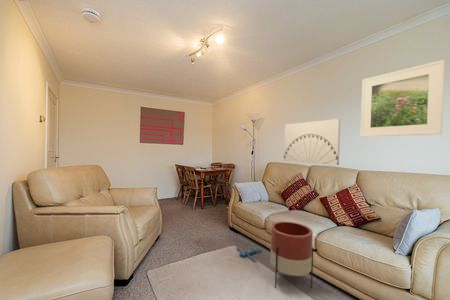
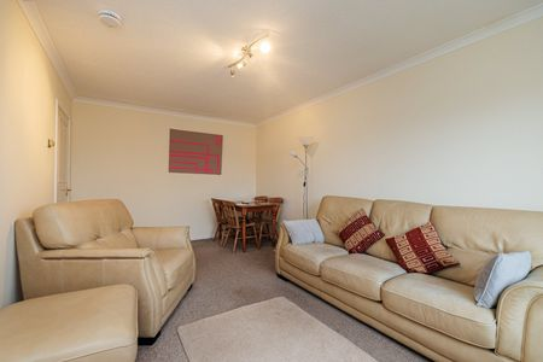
- plush toy [235,245,263,263]
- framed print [360,59,446,138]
- planter [269,221,314,289]
- wall art [283,118,341,166]
